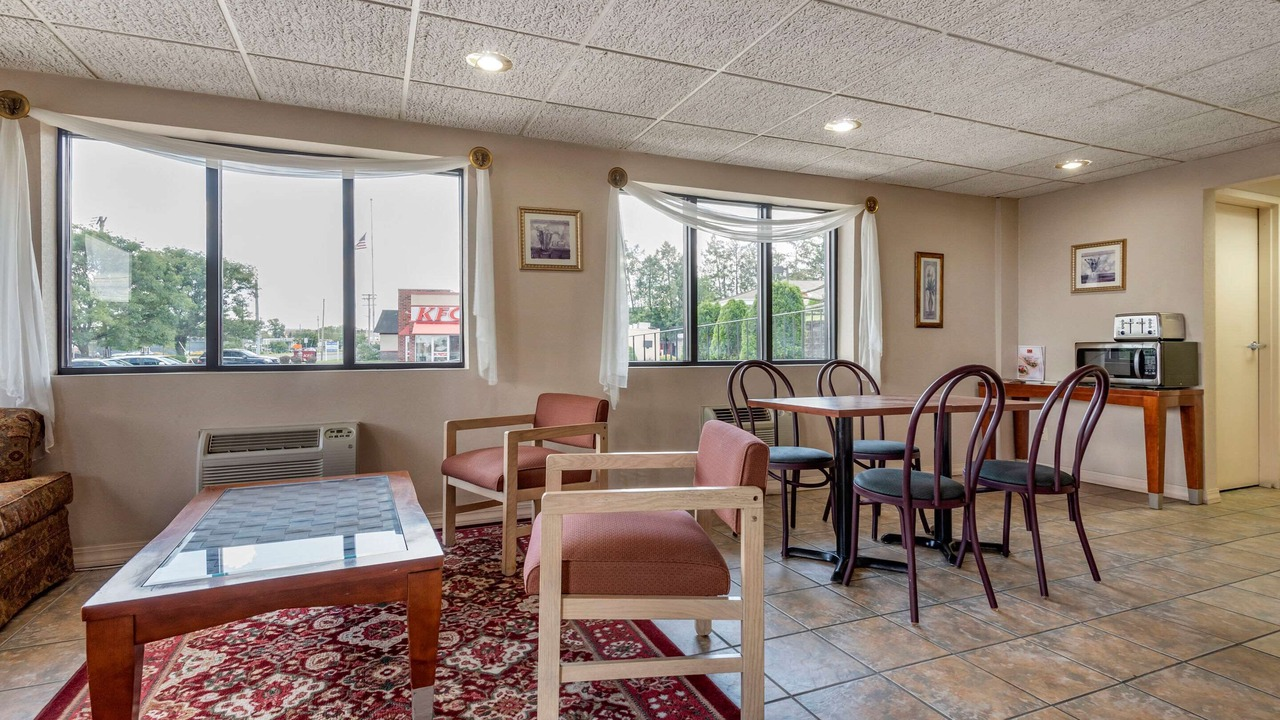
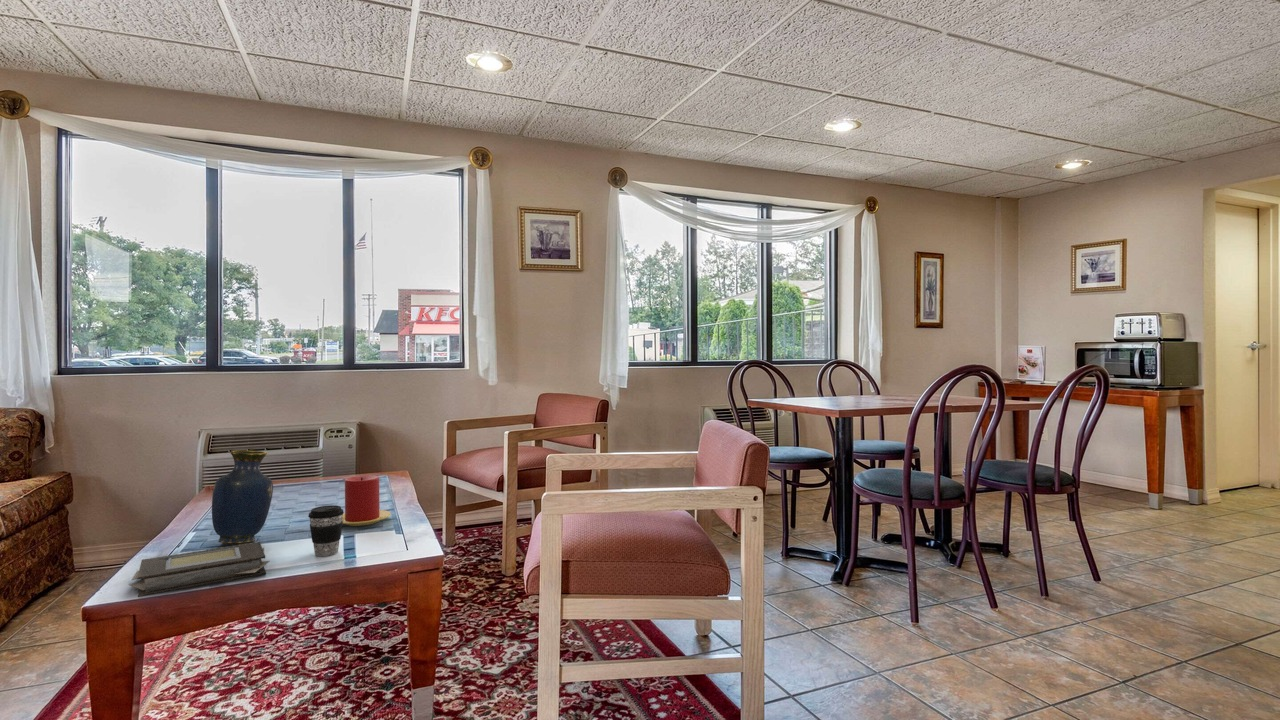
+ coffee cup [307,504,345,557]
+ book [128,541,271,598]
+ candle [342,474,392,527]
+ vase [211,450,274,545]
